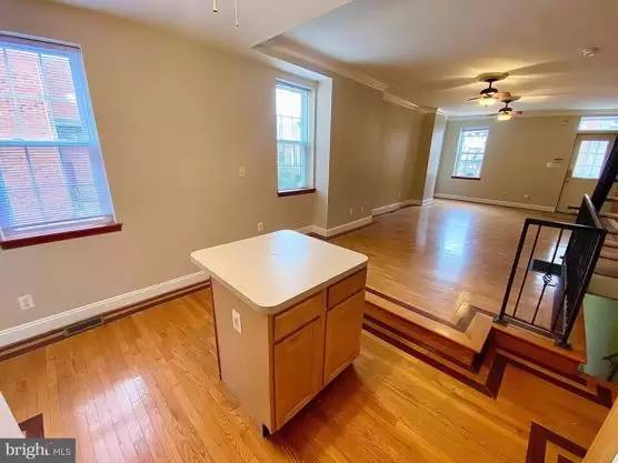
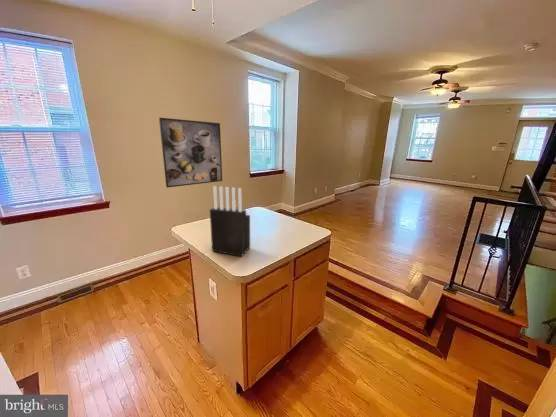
+ knife block [209,185,251,257]
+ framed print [158,117,223,189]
